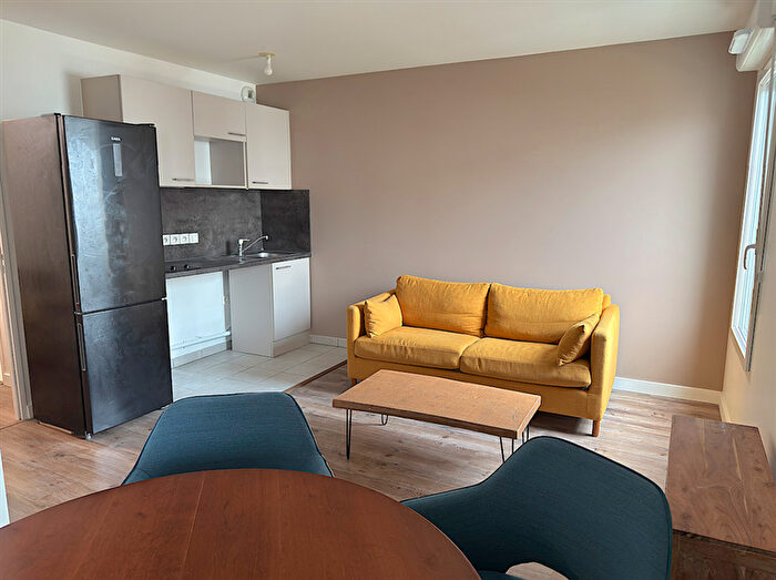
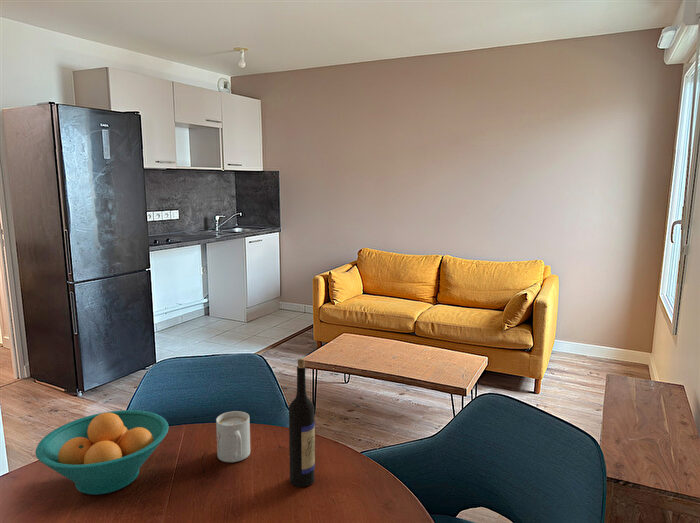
+ wine bottle [288,358,316,488]
+ fruit bowl [35,409,170,496]
+ mug [215,410,251,463]
